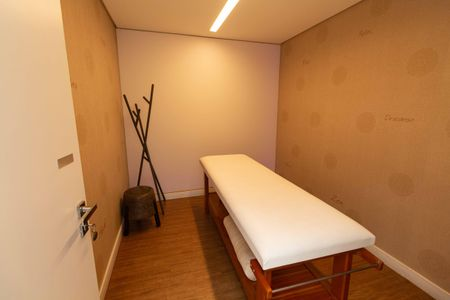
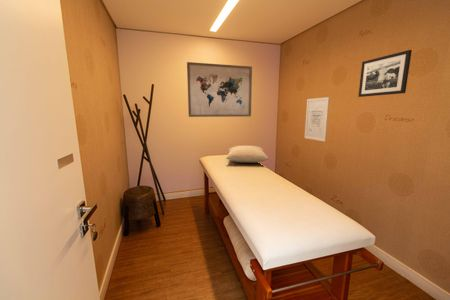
+ wall art [304,96,330,143]
+ picture frame [357,49,413,98]
+ wall art [186,61,253,118]
+ pillow [225,144,270,164]
